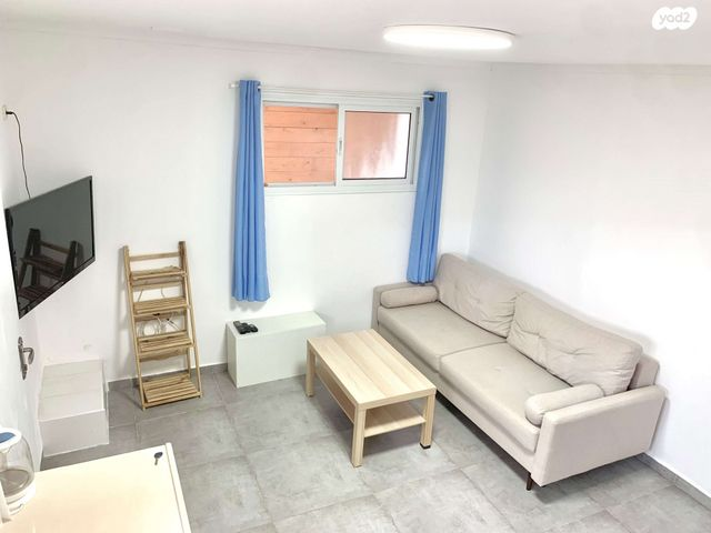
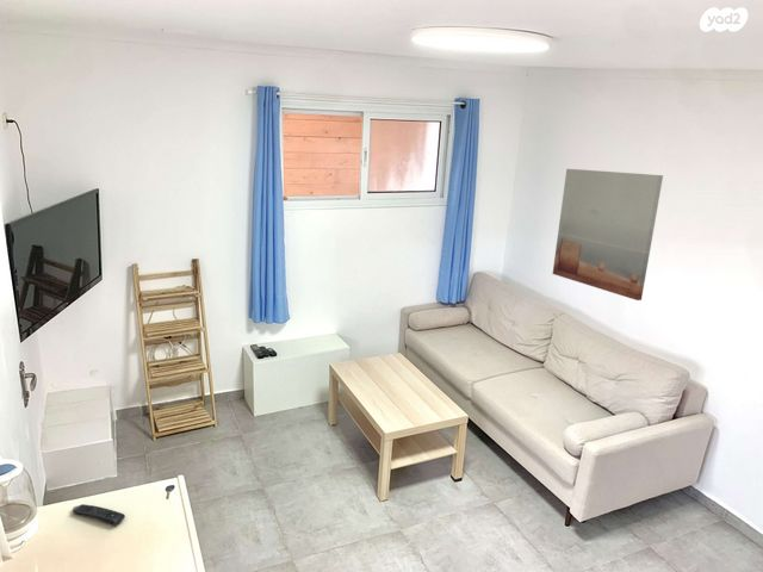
+ remote control [72,503,126,527]
+ wall art [552,168,664,301]
